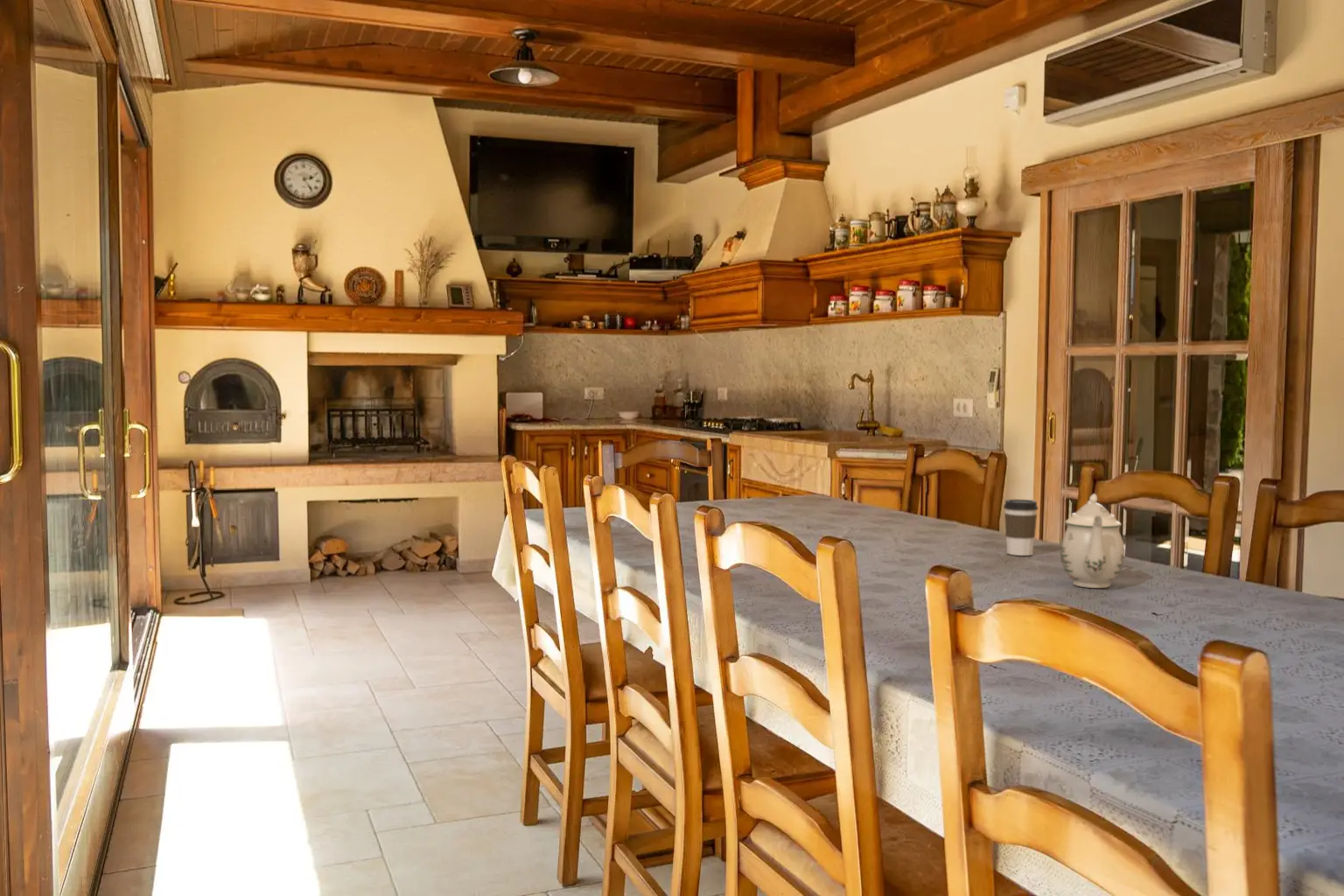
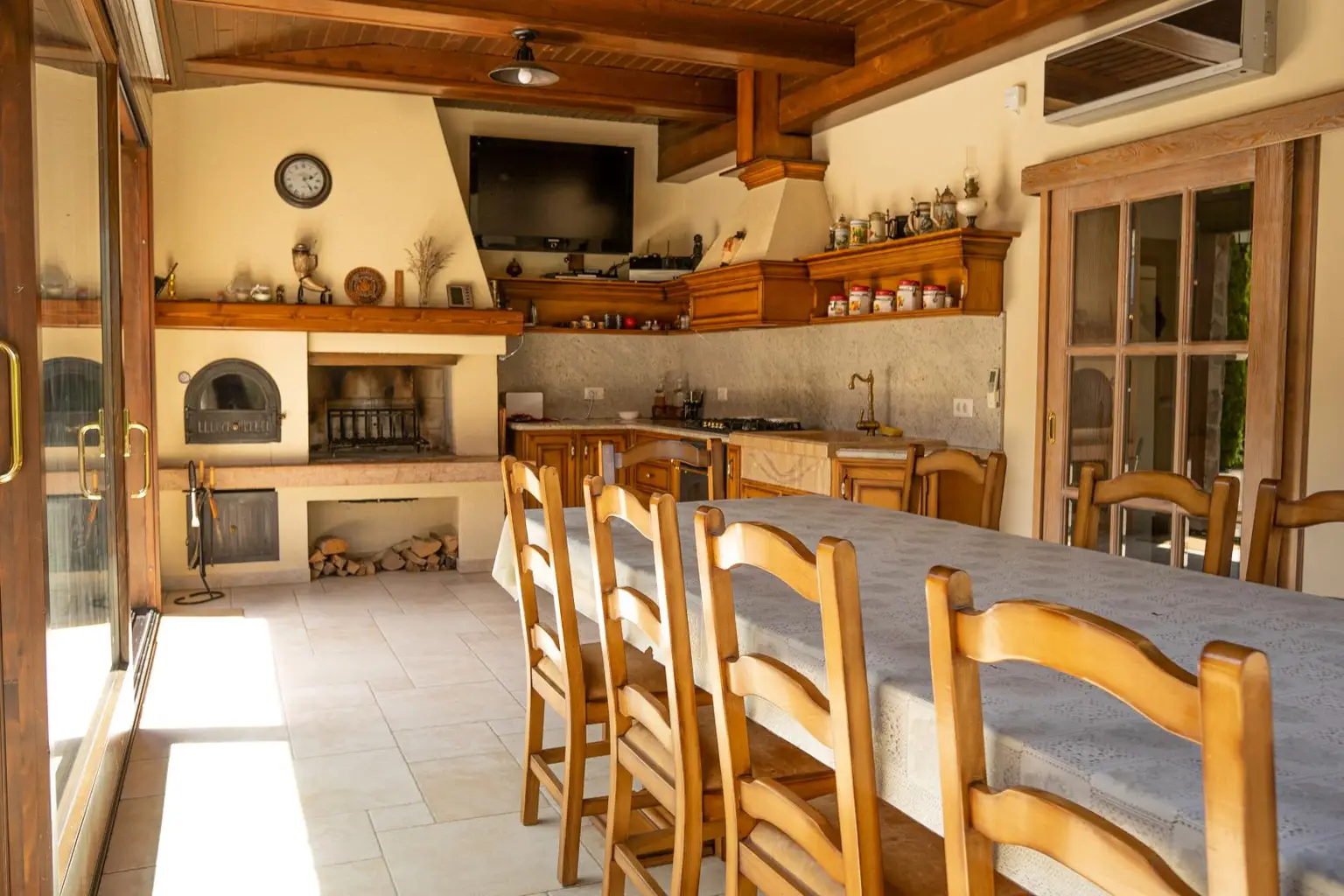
- teapot [1060,493,1126,589]
- coffee cup [1003,499,1039,556]
